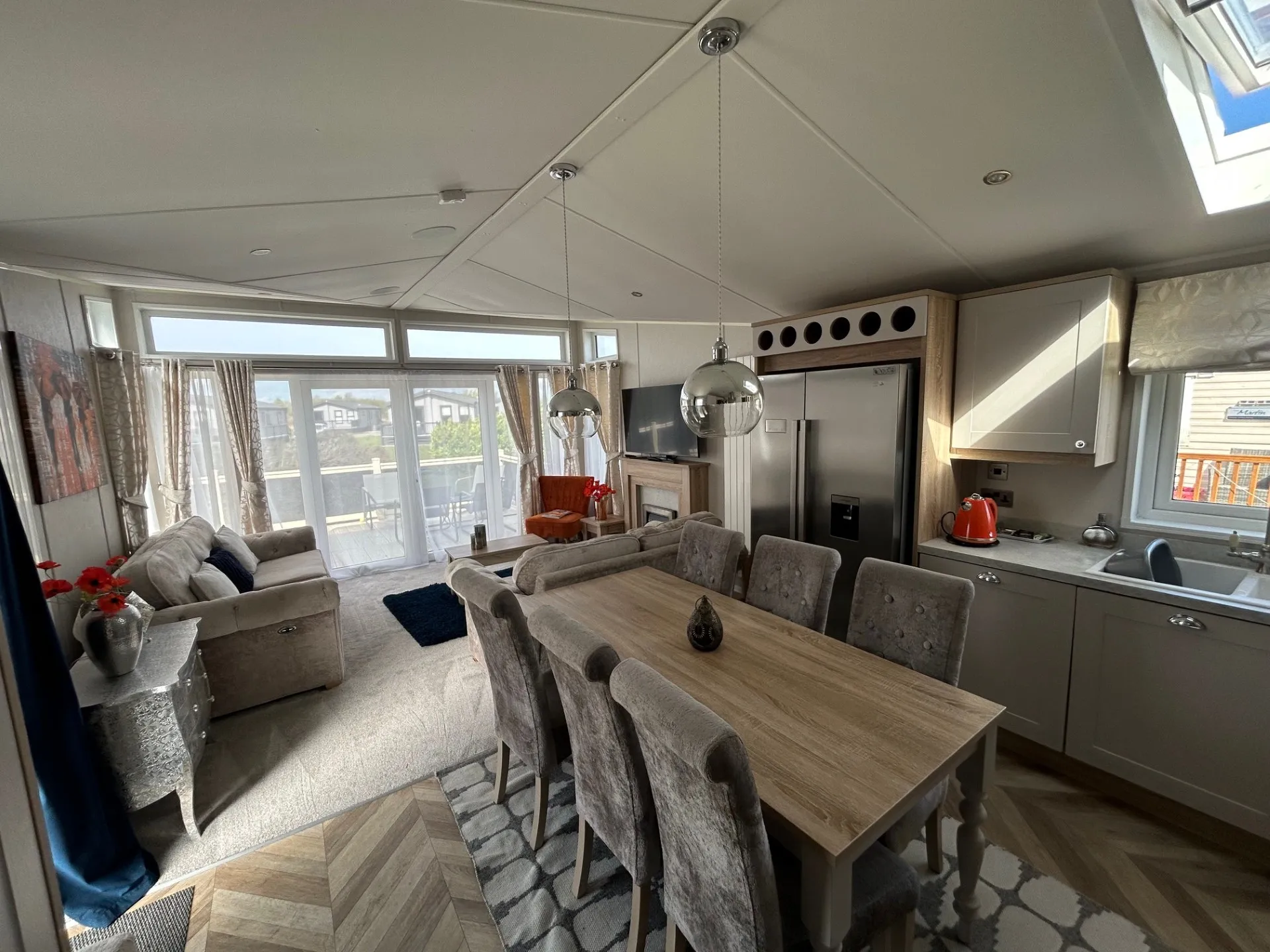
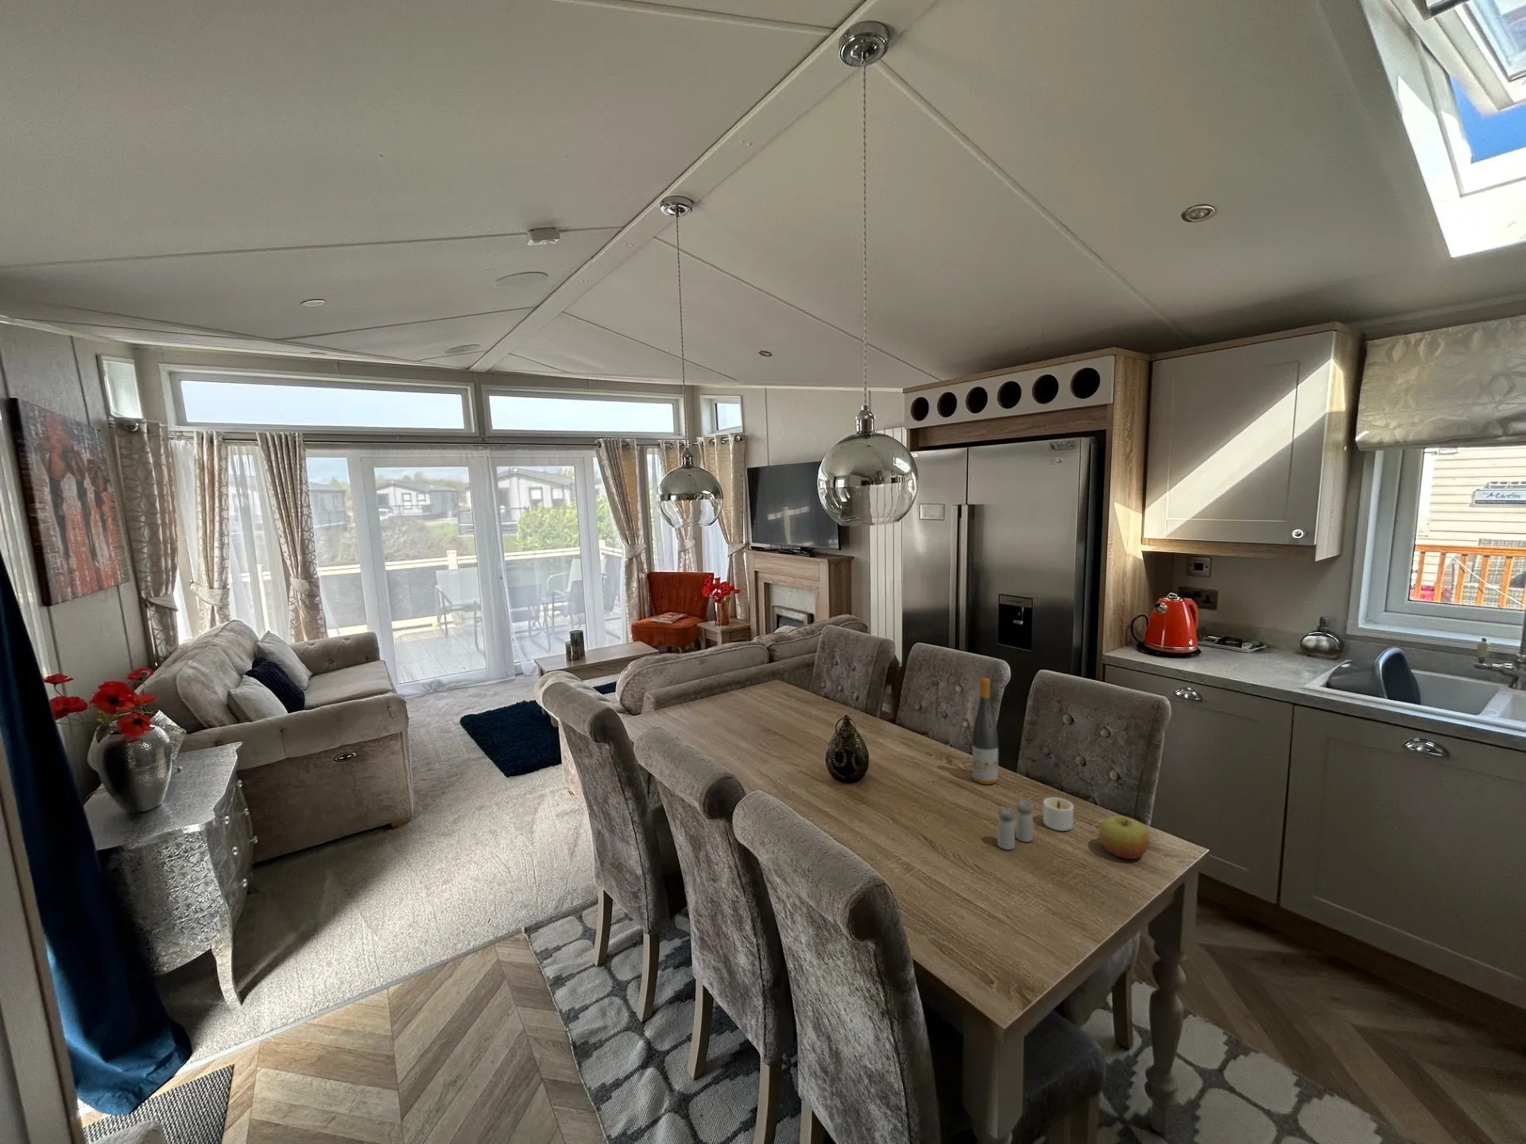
+ apple [1098,815,1151,859]
+ candle [1043,797,1074,832]
+ salt and pepper shaker [996,799,1035,851]
+ wine bottle [971,677,999,785]
